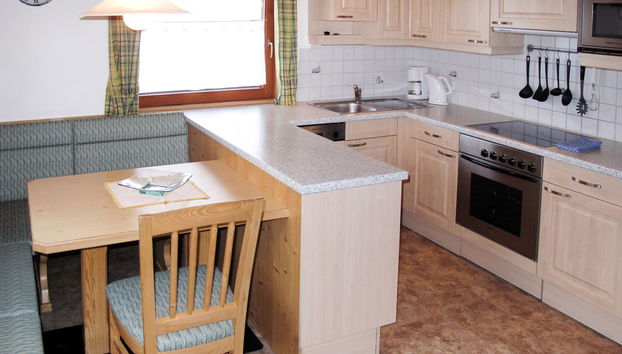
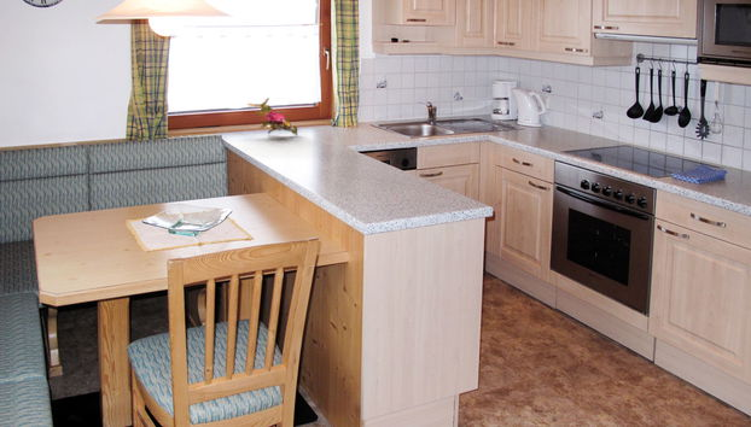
+ flower [246,96,299,136]
